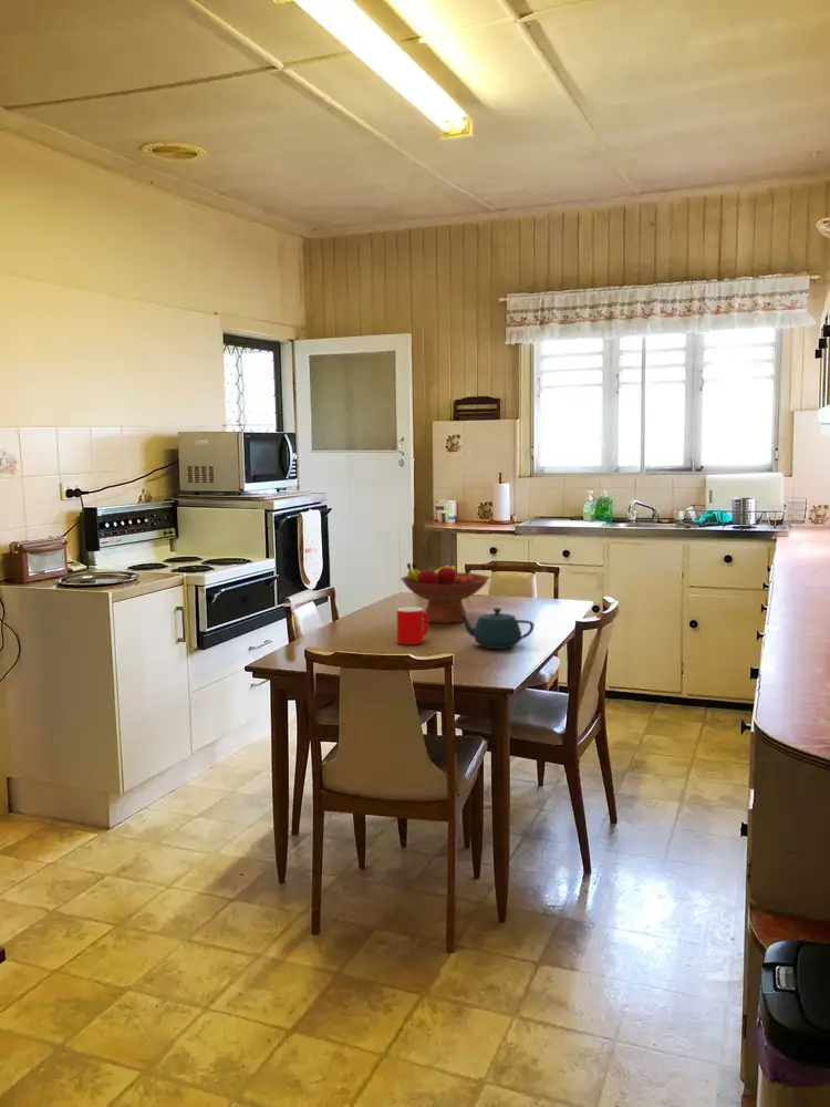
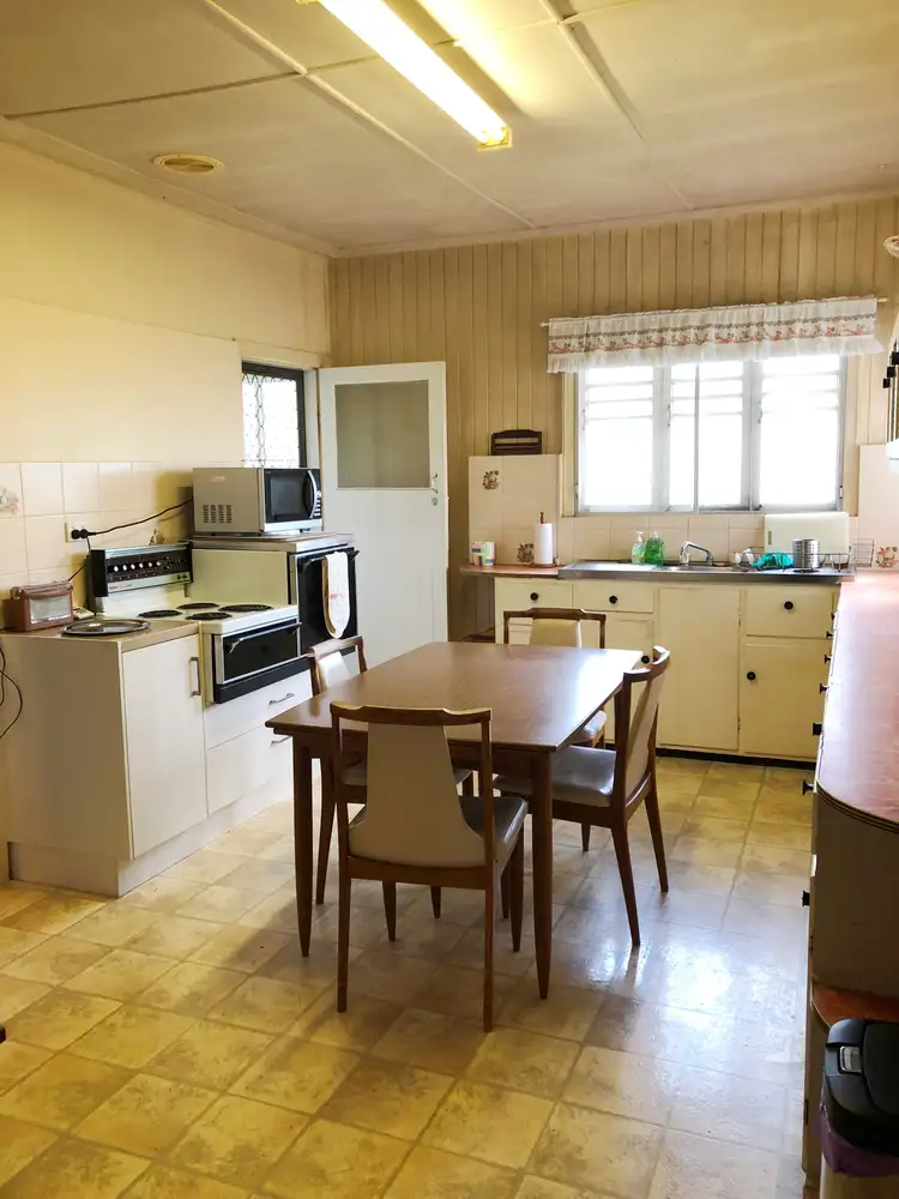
- cup [396,606,429,645]
- fruit bowl [401,561,490,624]
- teapot [457,607,535,650]
